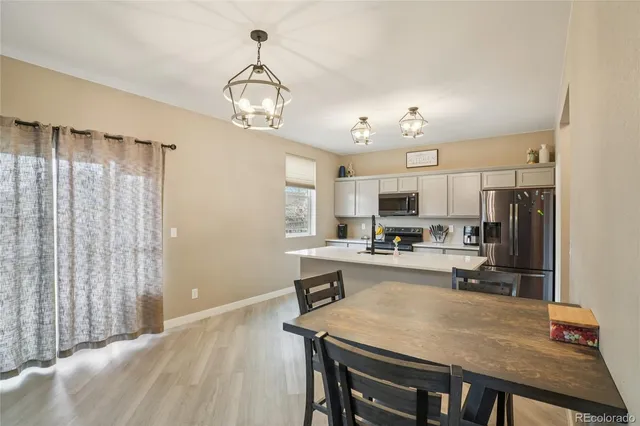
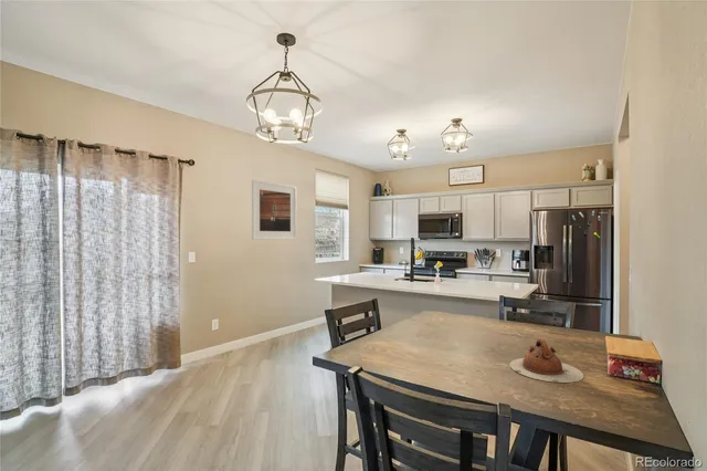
+ teapot [508,338,585,384]
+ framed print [251,179,297,241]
